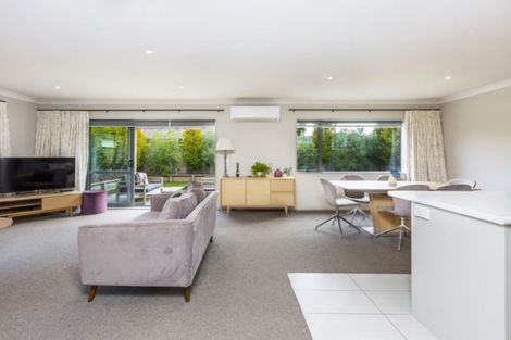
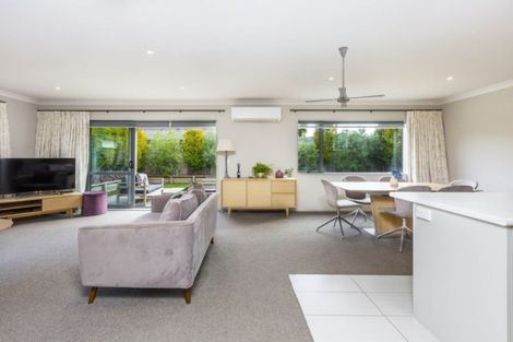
+ ceiling fan [305,46,386,108]
